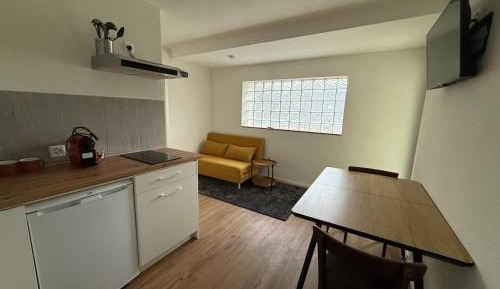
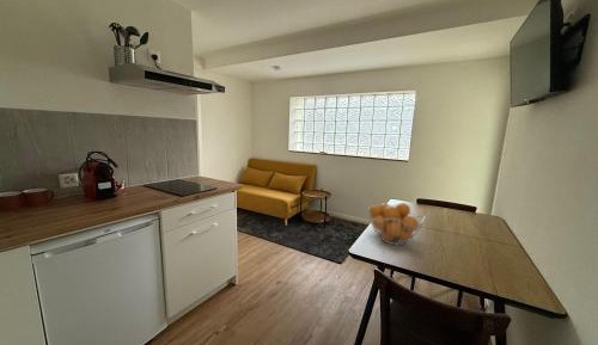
+ fruit basket [367,202,427,246]
